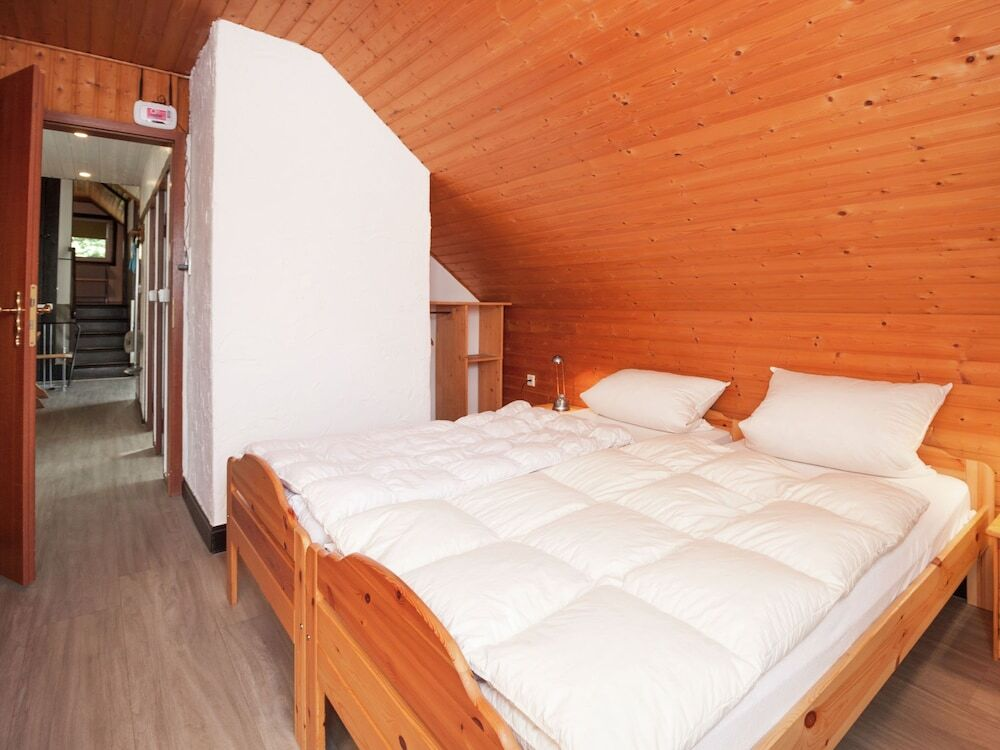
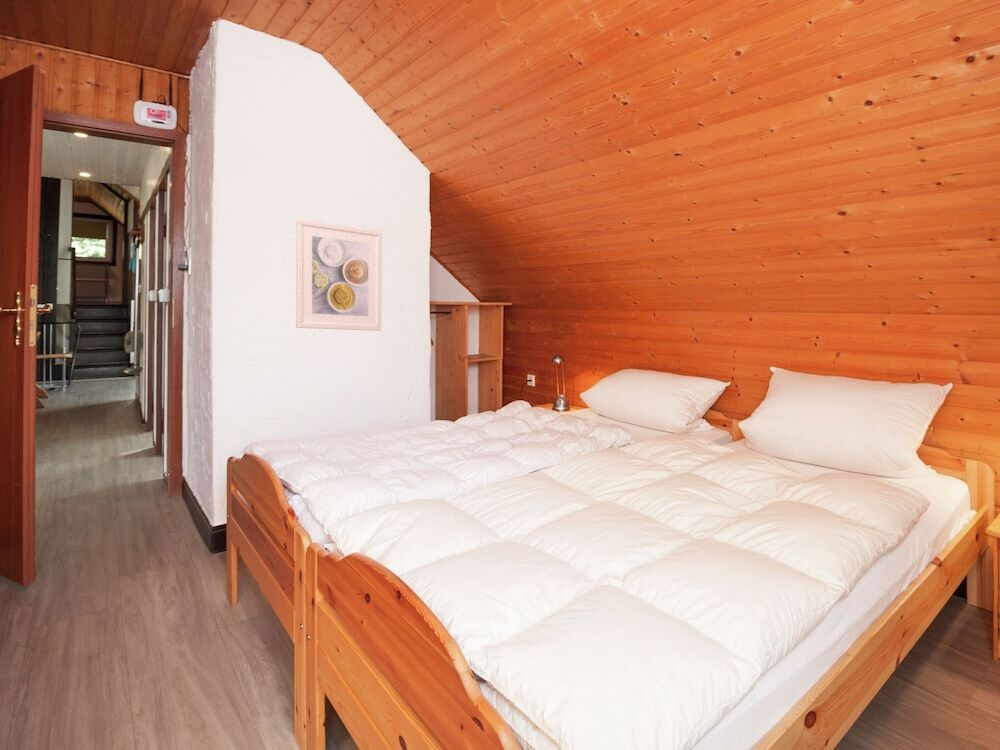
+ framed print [295,218,383,332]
